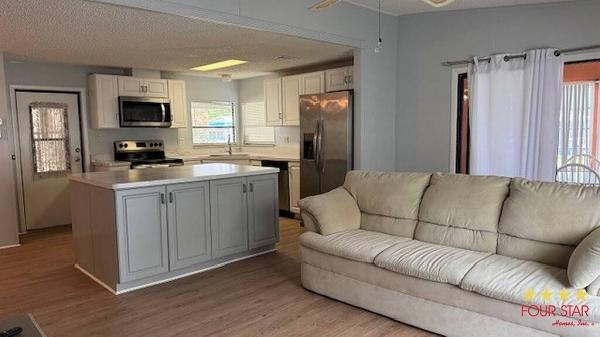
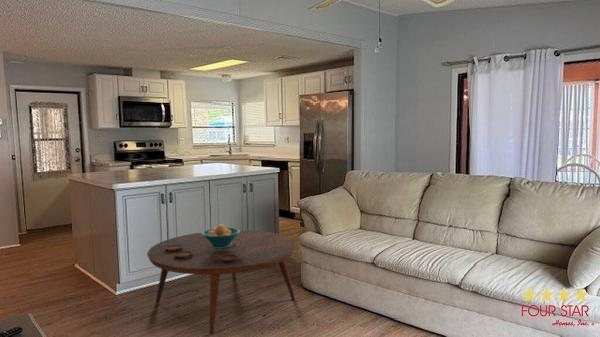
+ coffee table [146,229,297,335]
+ fruit bowl [201,224,241,248]
